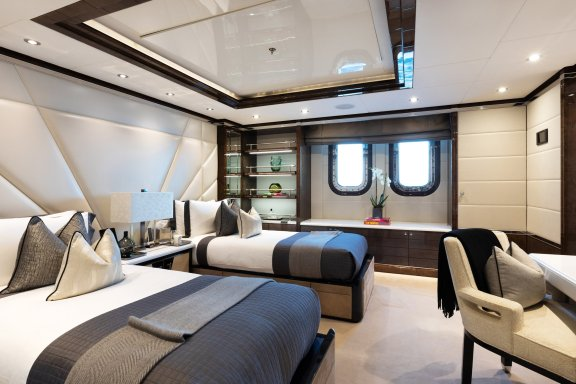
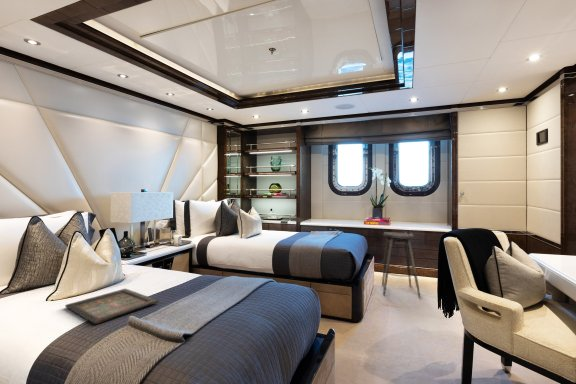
+ stool [381,231,422,299]
+ icon panel [64,288,159,325]
